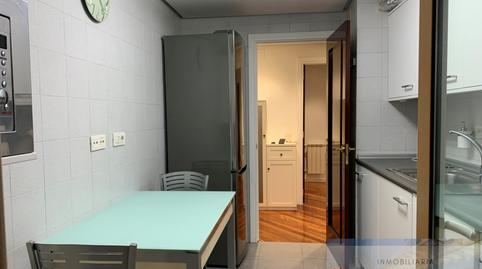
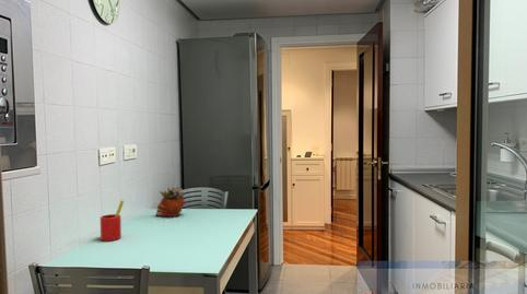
+ straw [99,199,125,242]
+ succulent planter [154,186,186,217]
